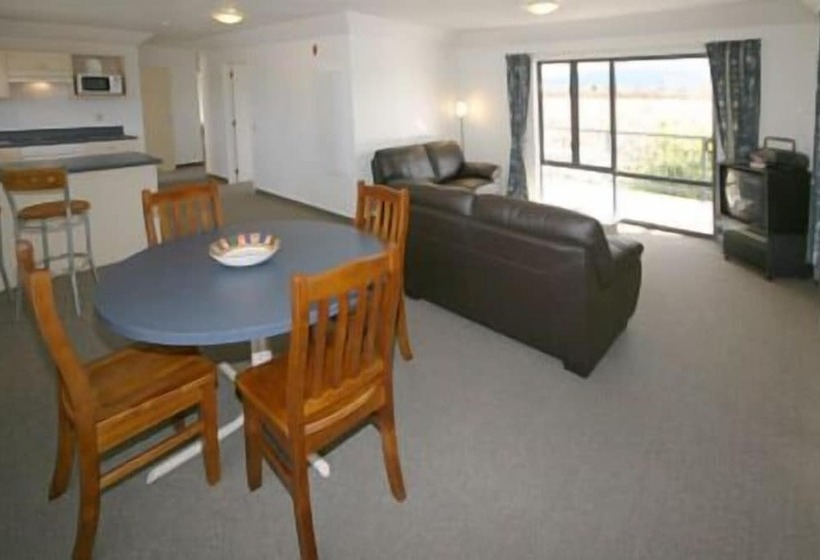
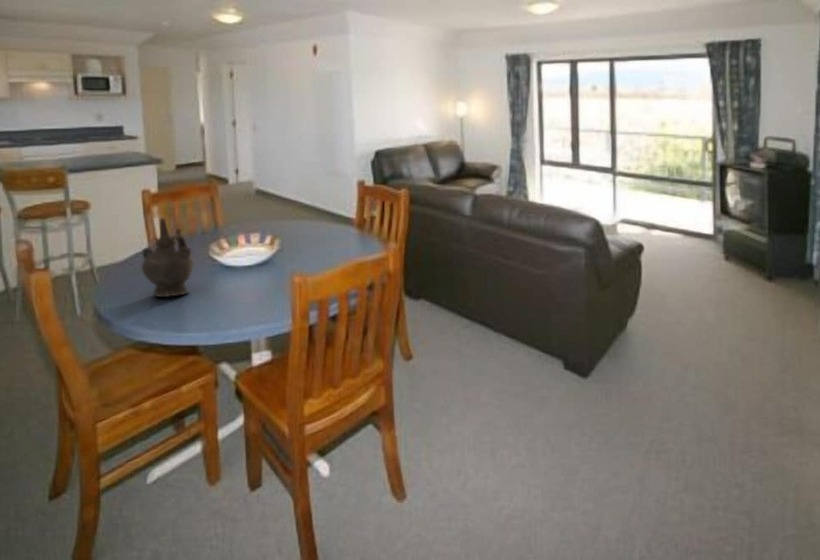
+ ceremonial vessel [141,217,195,298]
